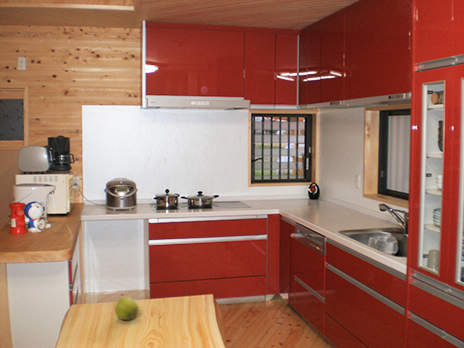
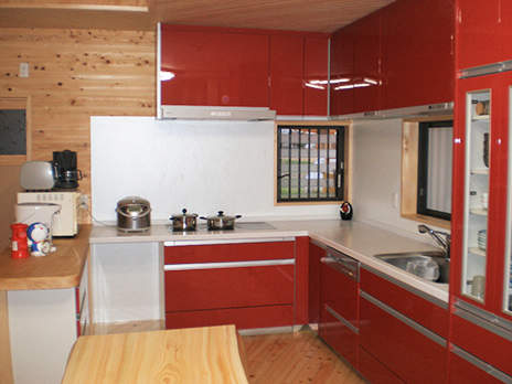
- apple [114,296,140,321]
